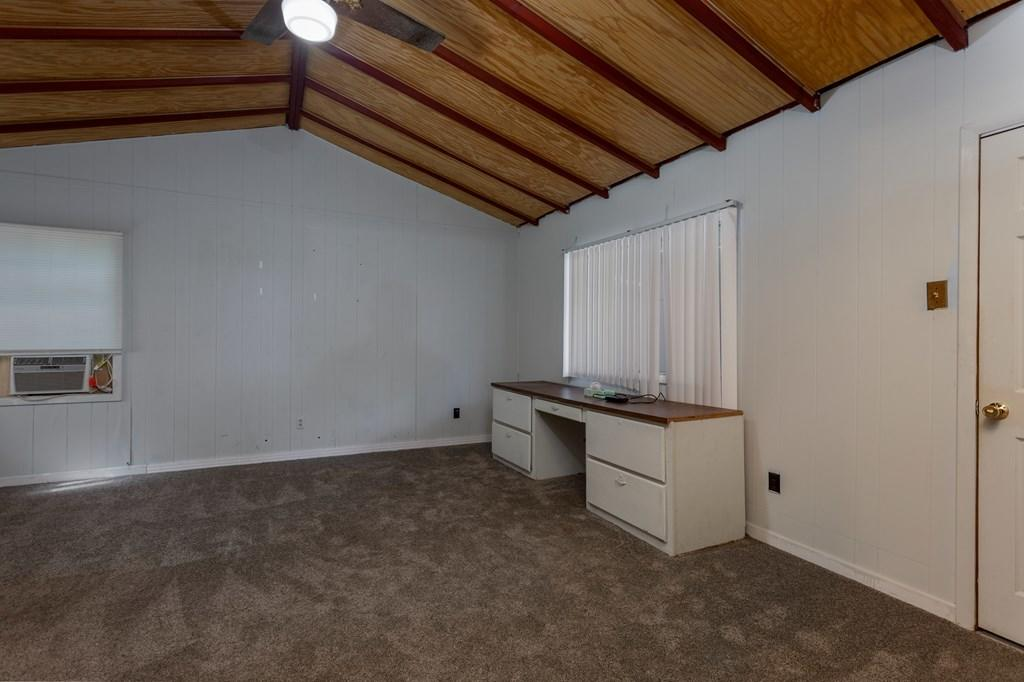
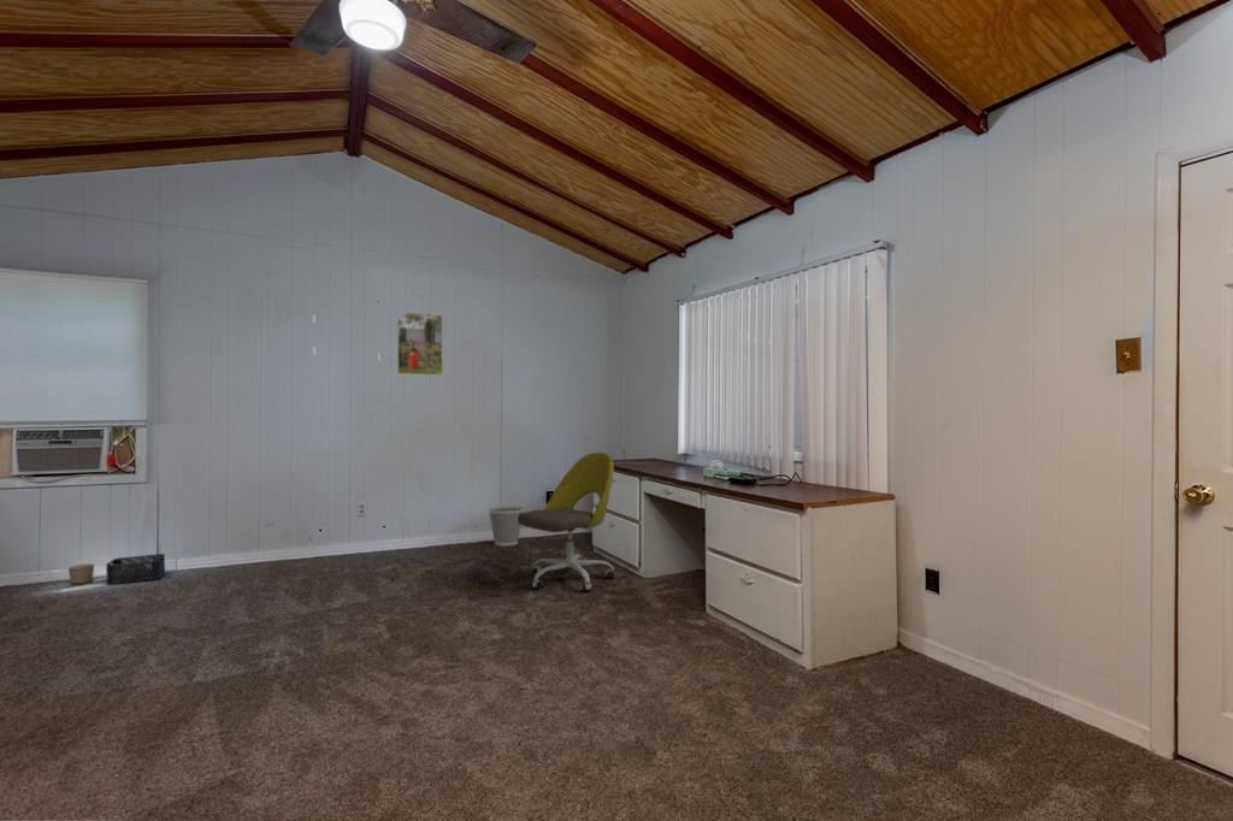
+ storage bin [105,553,166,585]
+ planter [67,563,95,585]
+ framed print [396,311,444,377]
+ wastebasket [488,504,525,548]
+ office chair [518,451,616,592]
